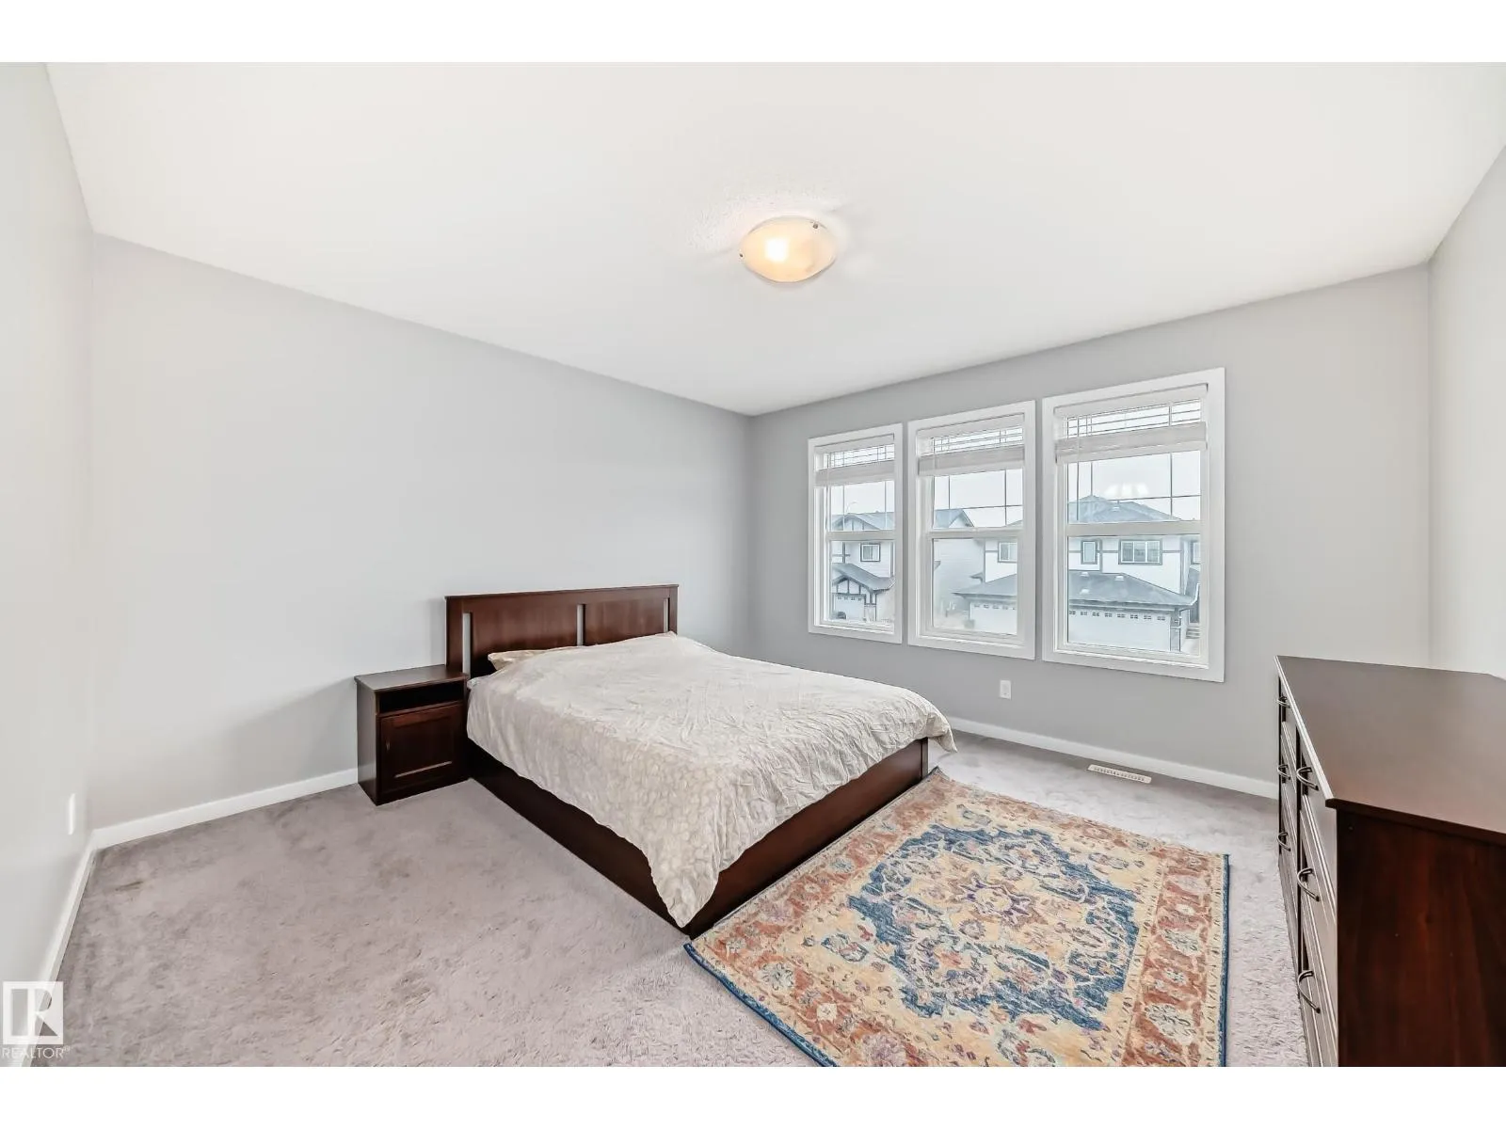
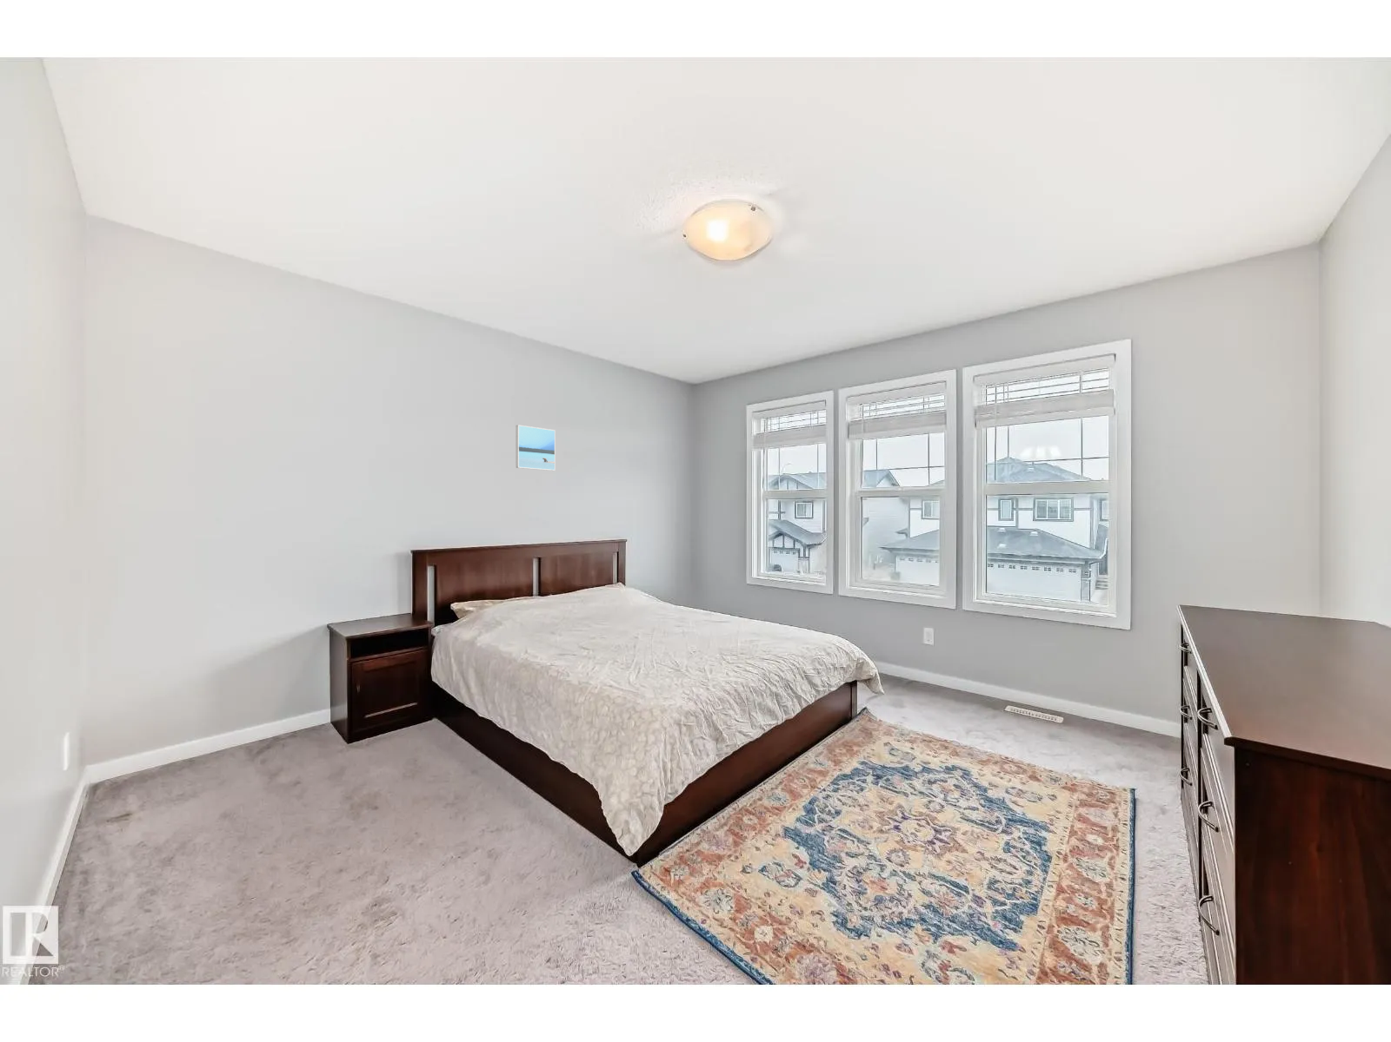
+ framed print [516,424,556,472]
